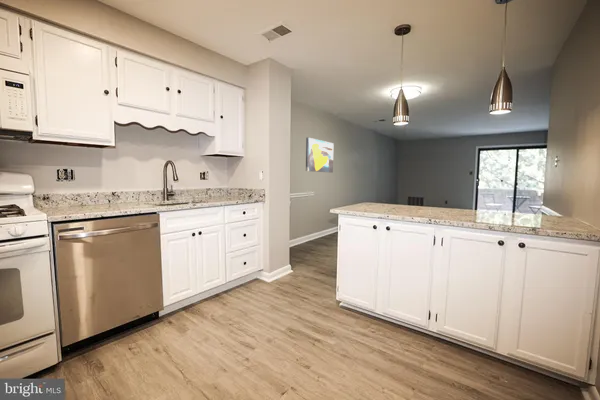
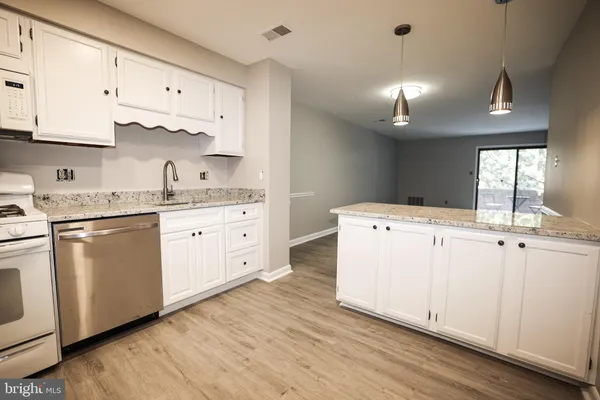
- wall art [305,137,335,174]
